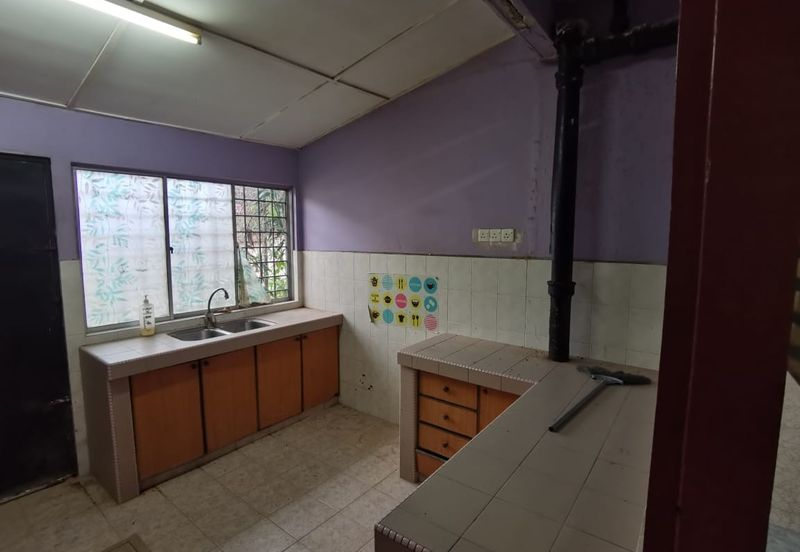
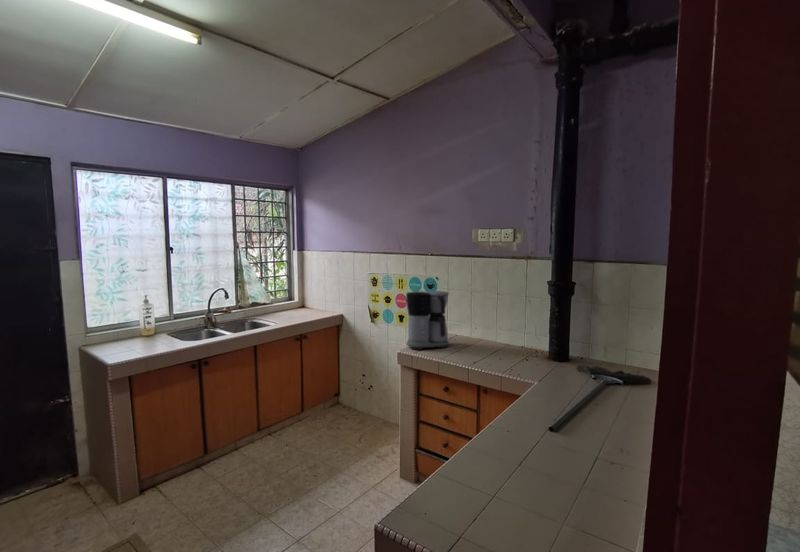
+ coffee maker [405,290,450,351]
